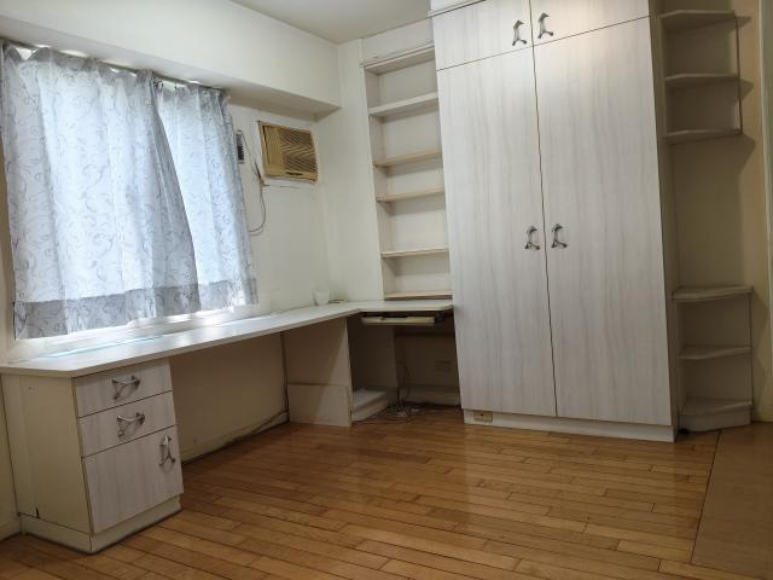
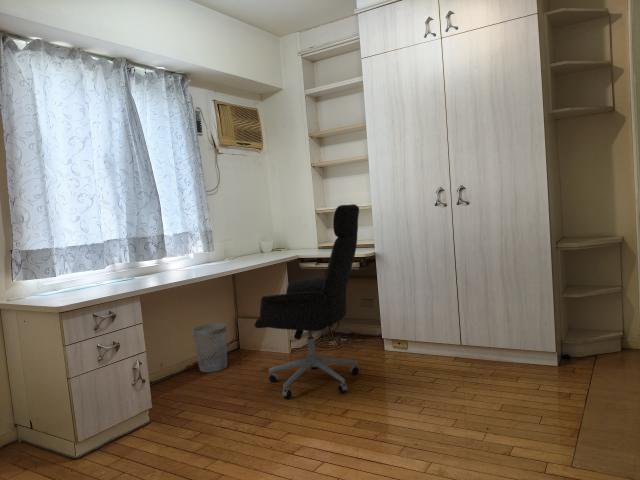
+ wastebasket [191,322,228,373]
+ office chair [253,203,360,399]
